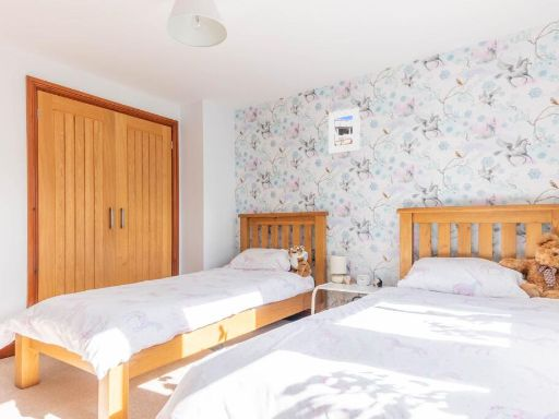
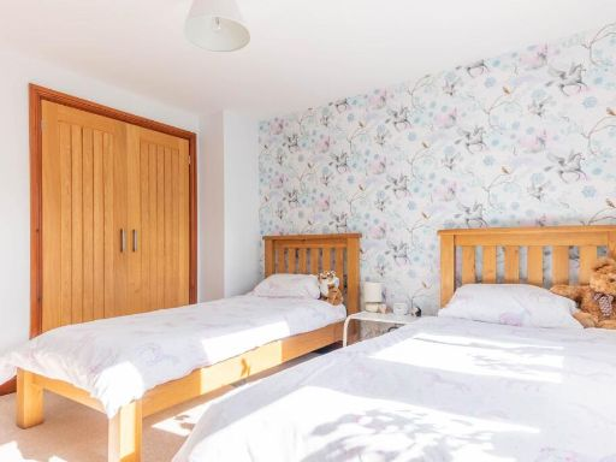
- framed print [328,106,361,155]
